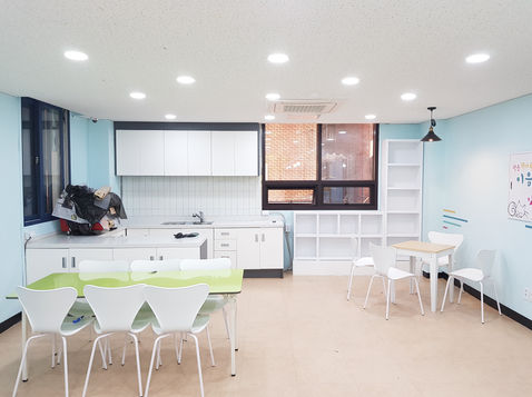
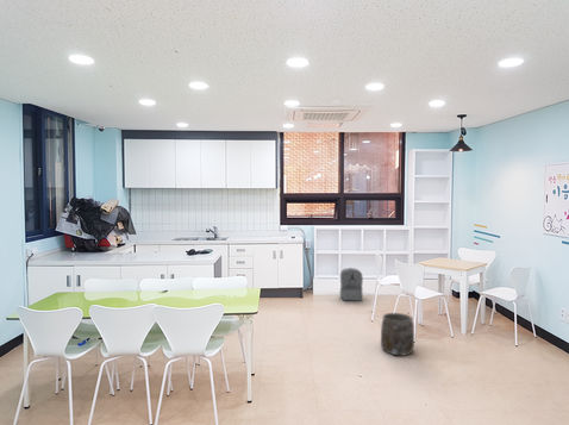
+ backpack [339,267,364,301]
+ bucket [380,312,415,357]
